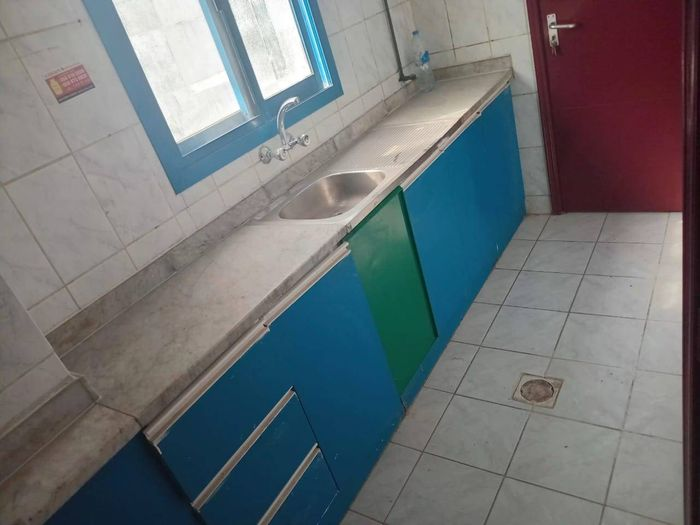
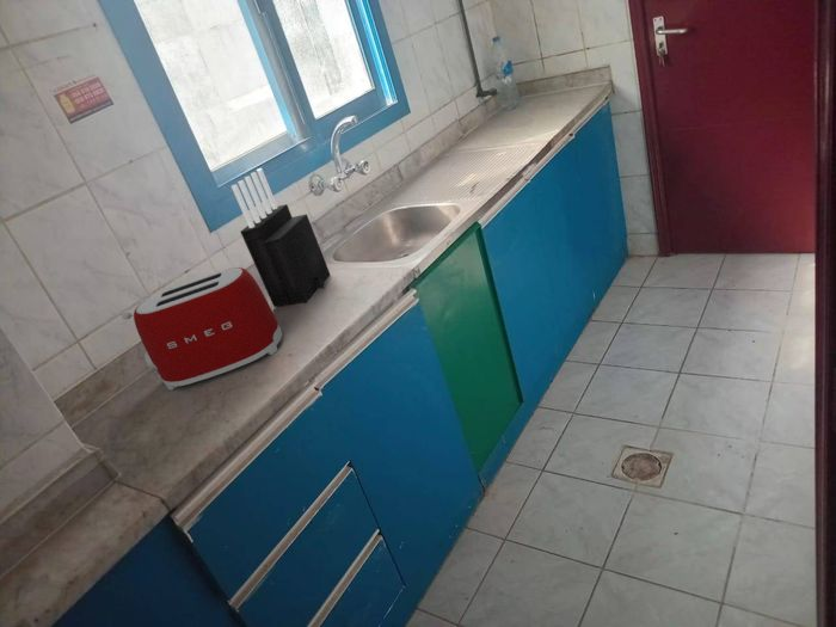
+ knife block [230,167,331,308]
+ toaster [121,266,283,392]
